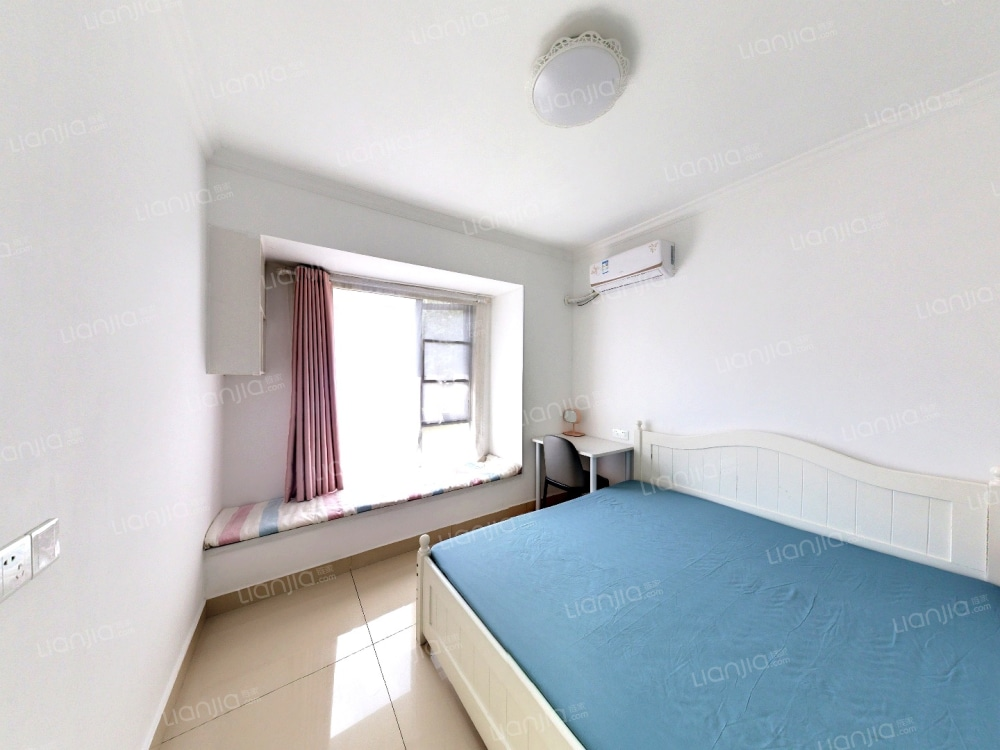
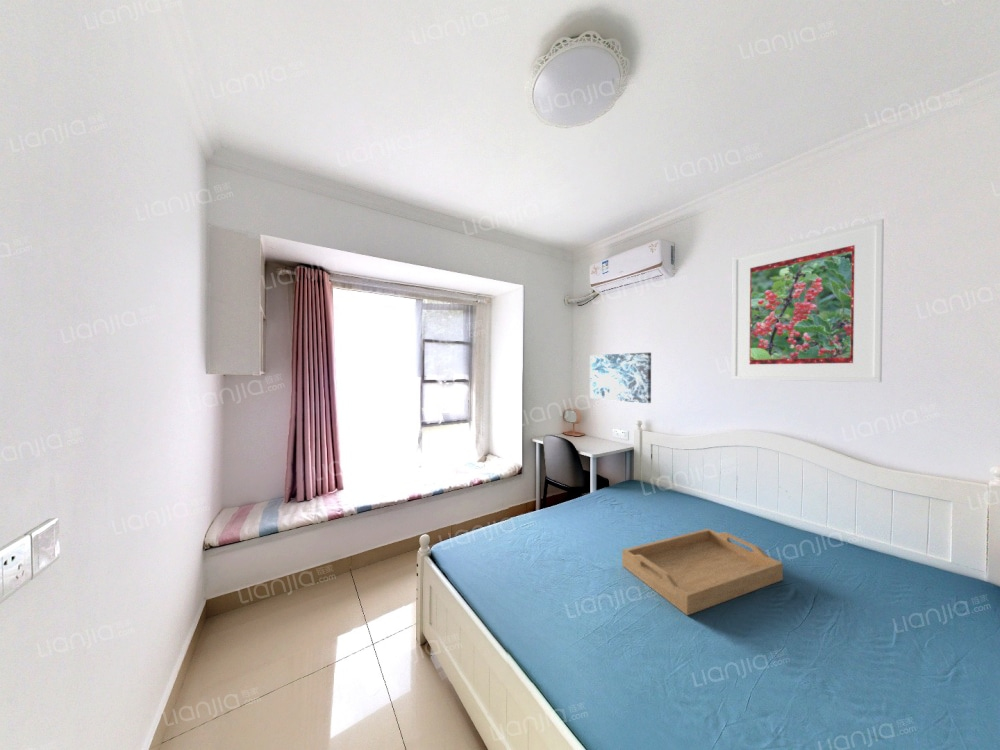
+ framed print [731,218,885,384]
+ serving tray [621,528,784,616]
+ wall art [589,352,652,404]
